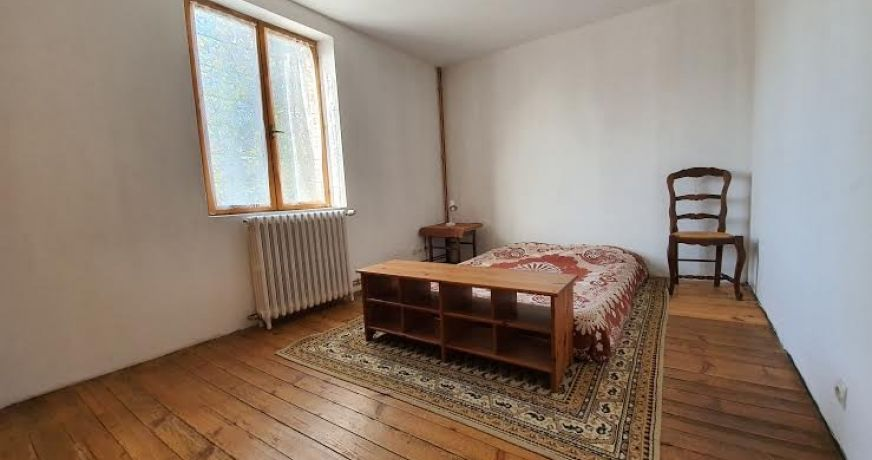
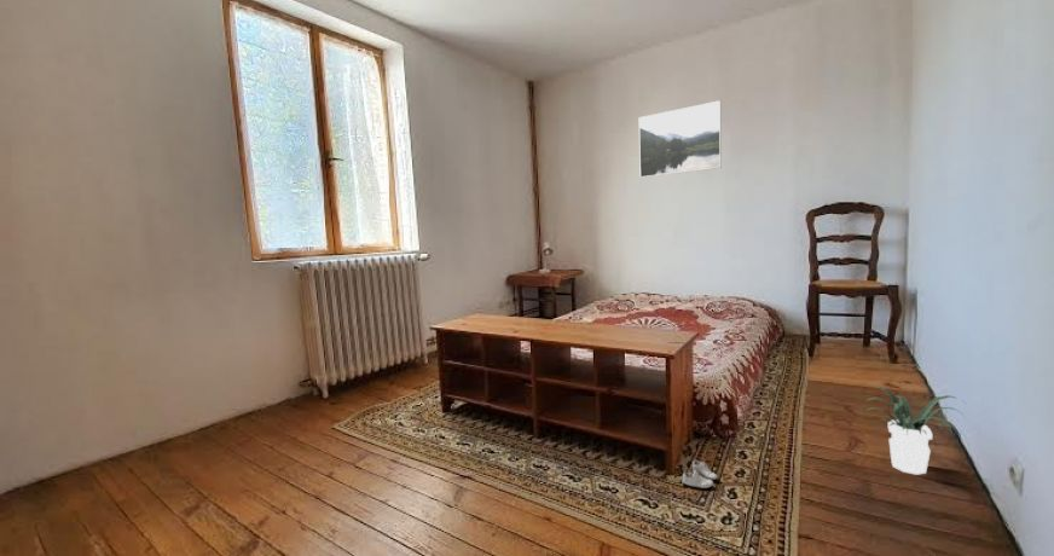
+ potted plant [861,384,966,476]
+ sneaker [682,459,719,490]
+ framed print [638,99,723,179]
